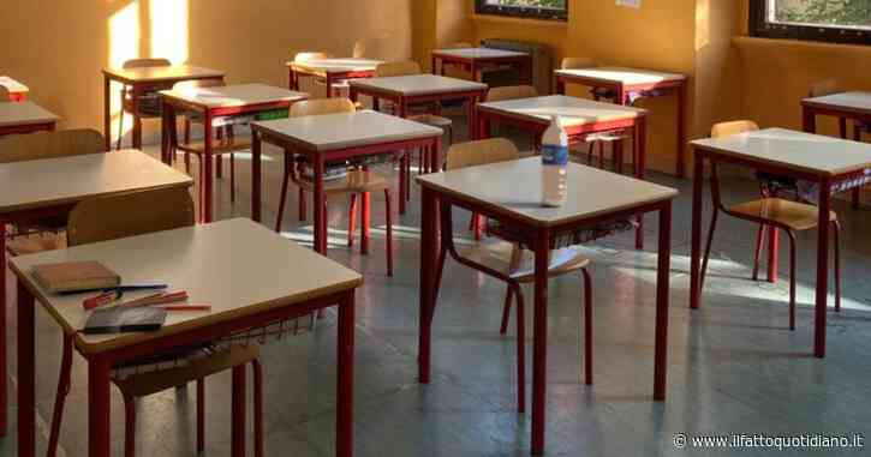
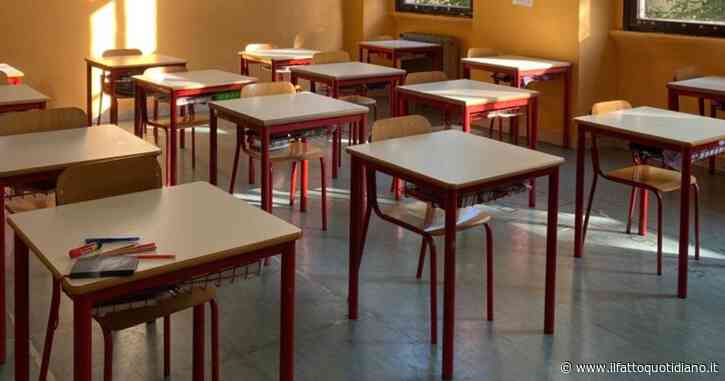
- notebook [29,259,123,294]
- water bottle [539,114,569,208]
